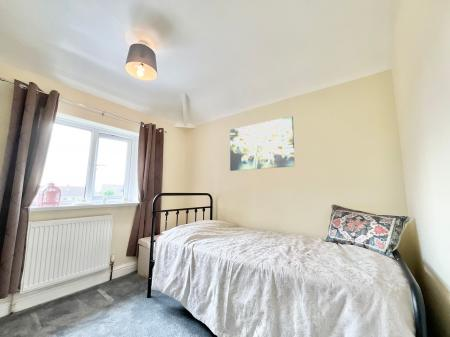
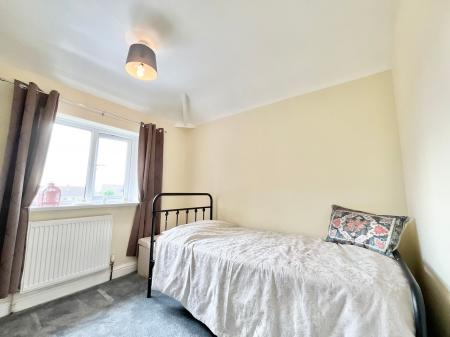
- wall art [229,115,296,172]
